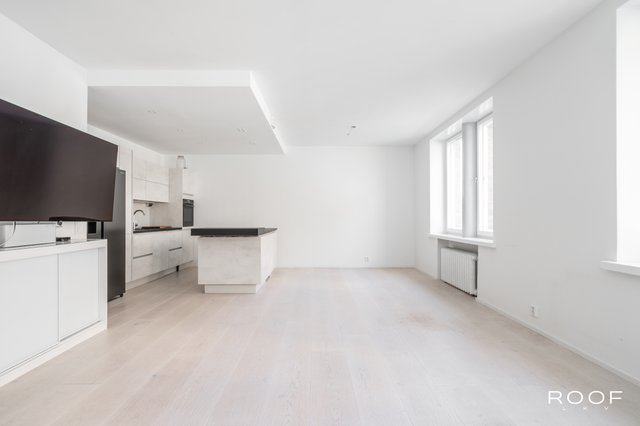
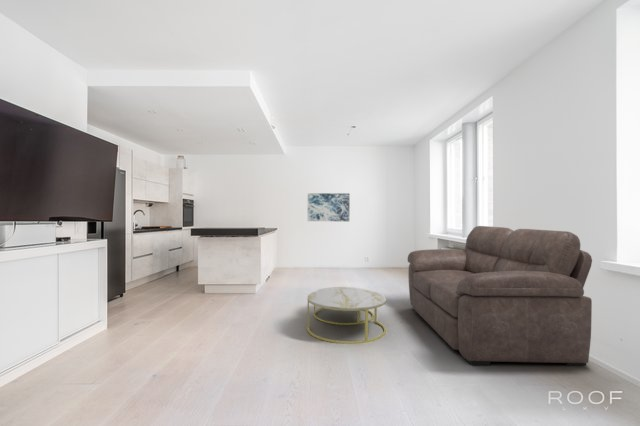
+ coffee table [306,286,387,345]
+ sofa [407,225,593,367]
+ wall art [307,192,351,222]
